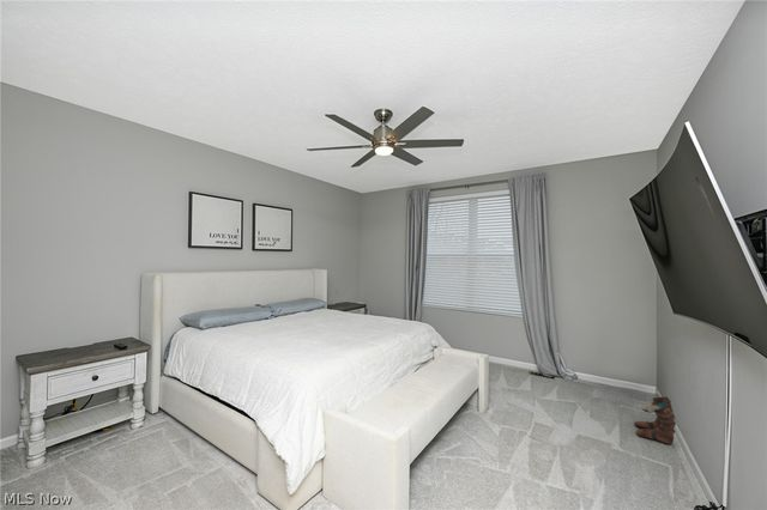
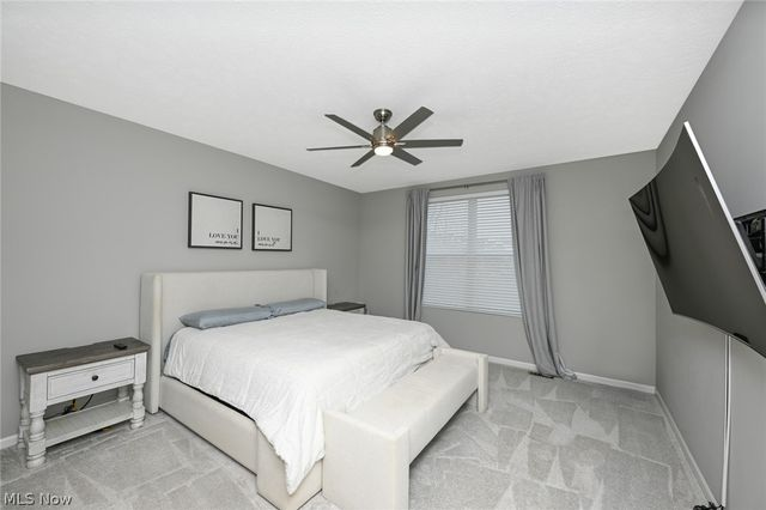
- boots [633,396,677,445]
